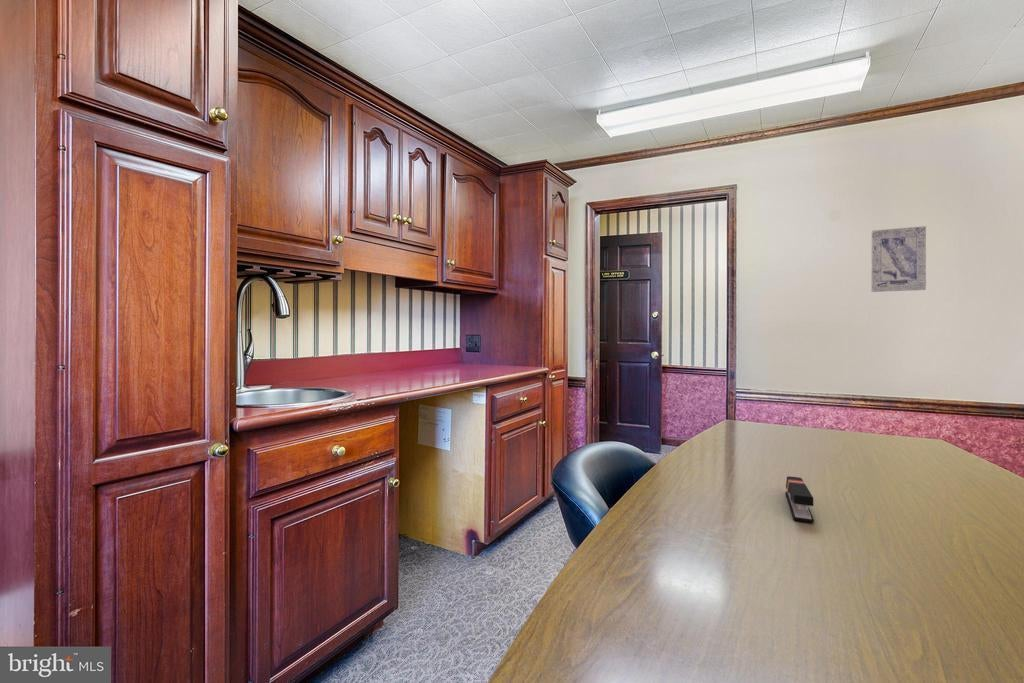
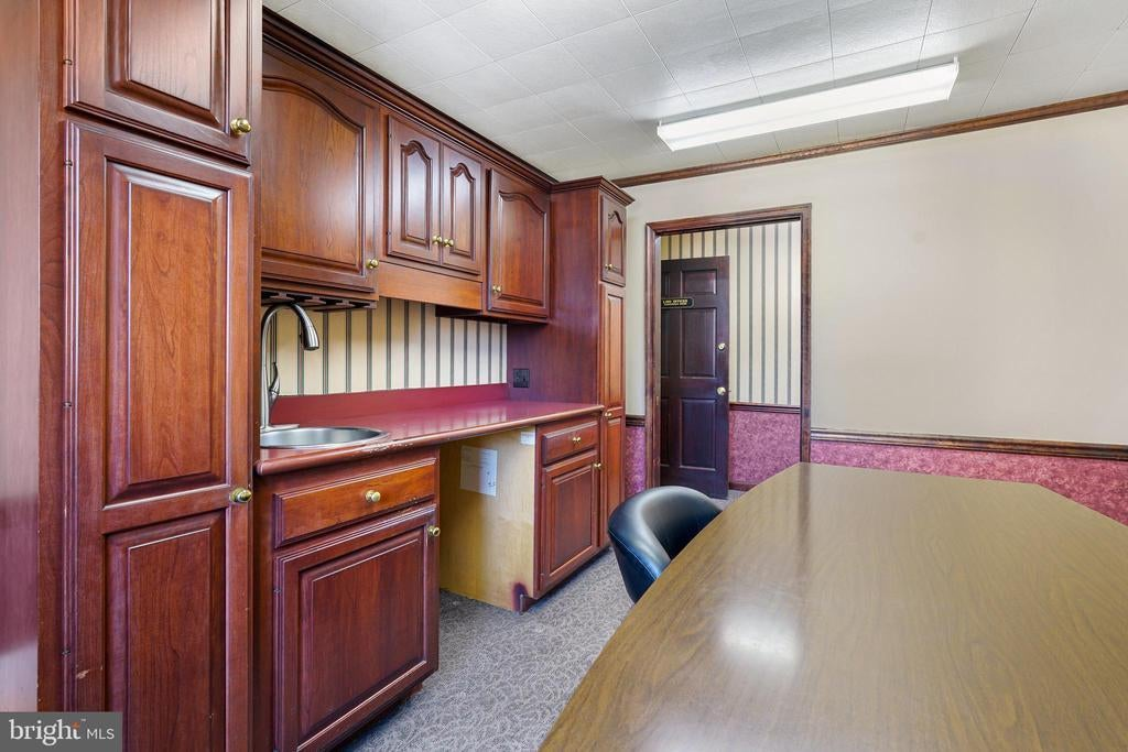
- wall art [870,225,927,293]
- stapler [784,475,815,524]
